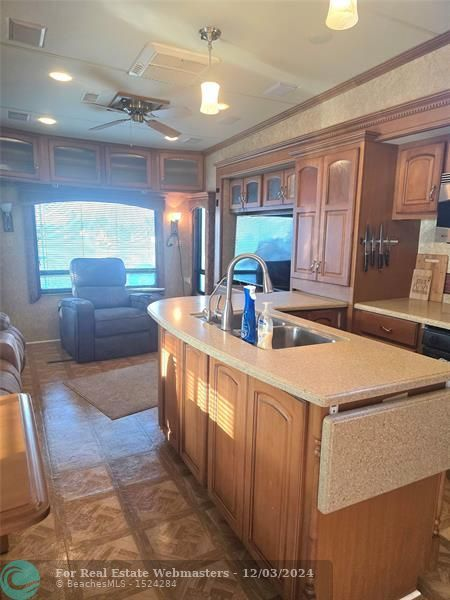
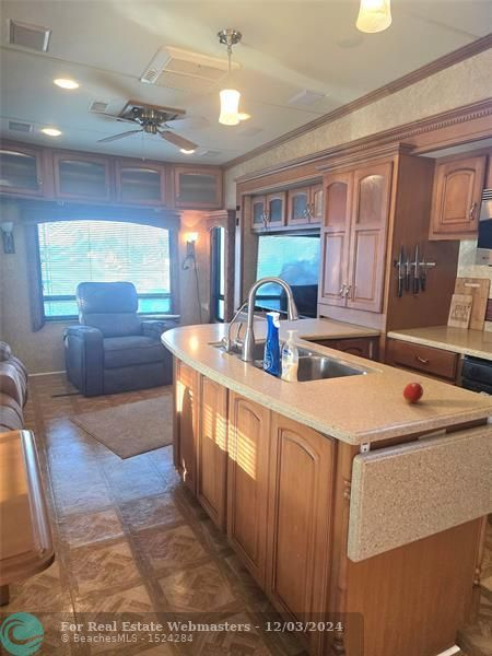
+ fruit [402,380,424,403]
